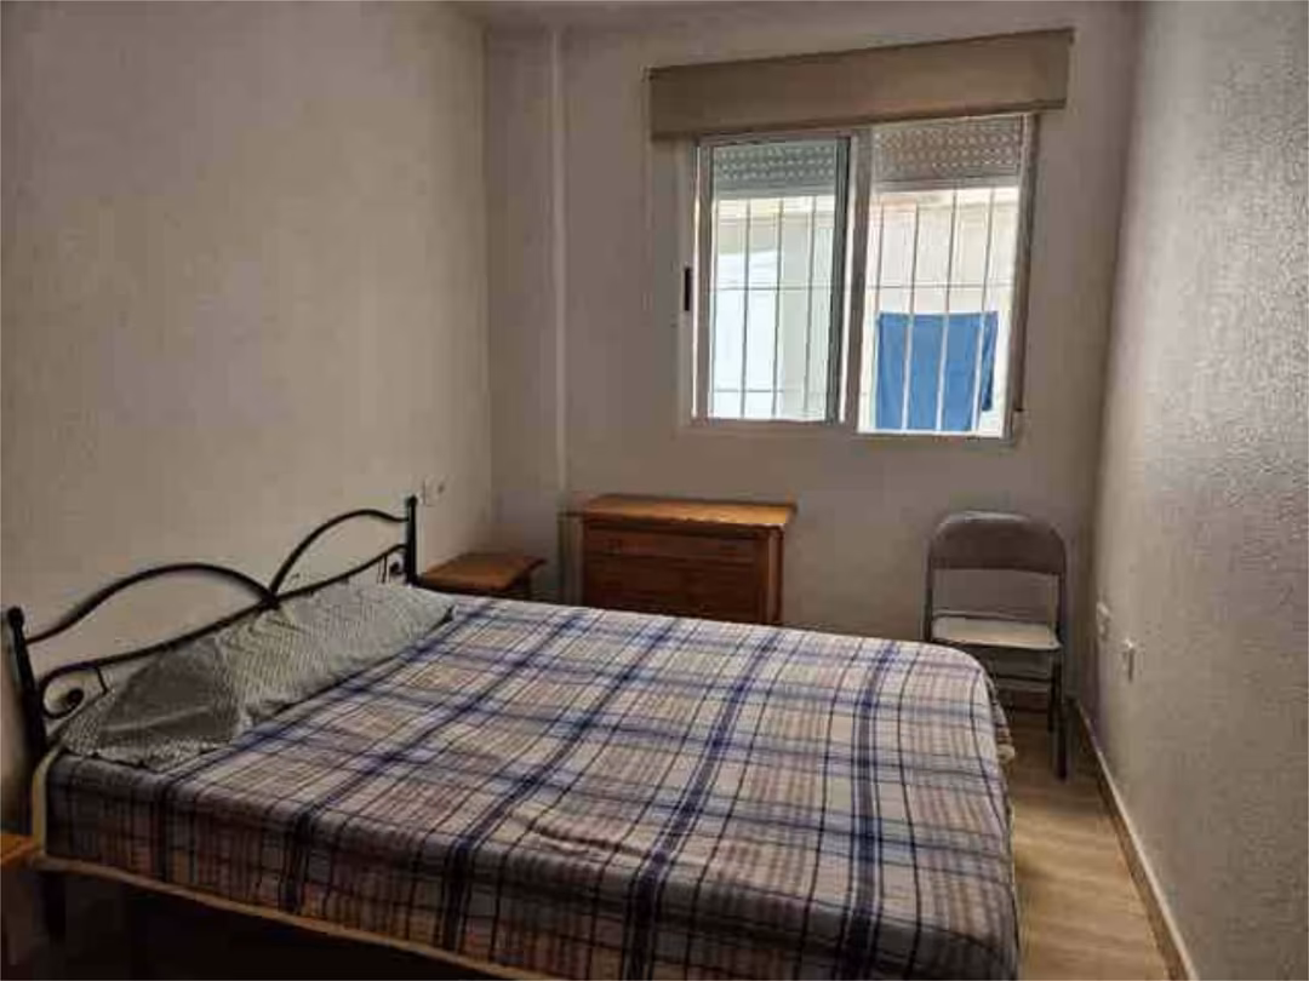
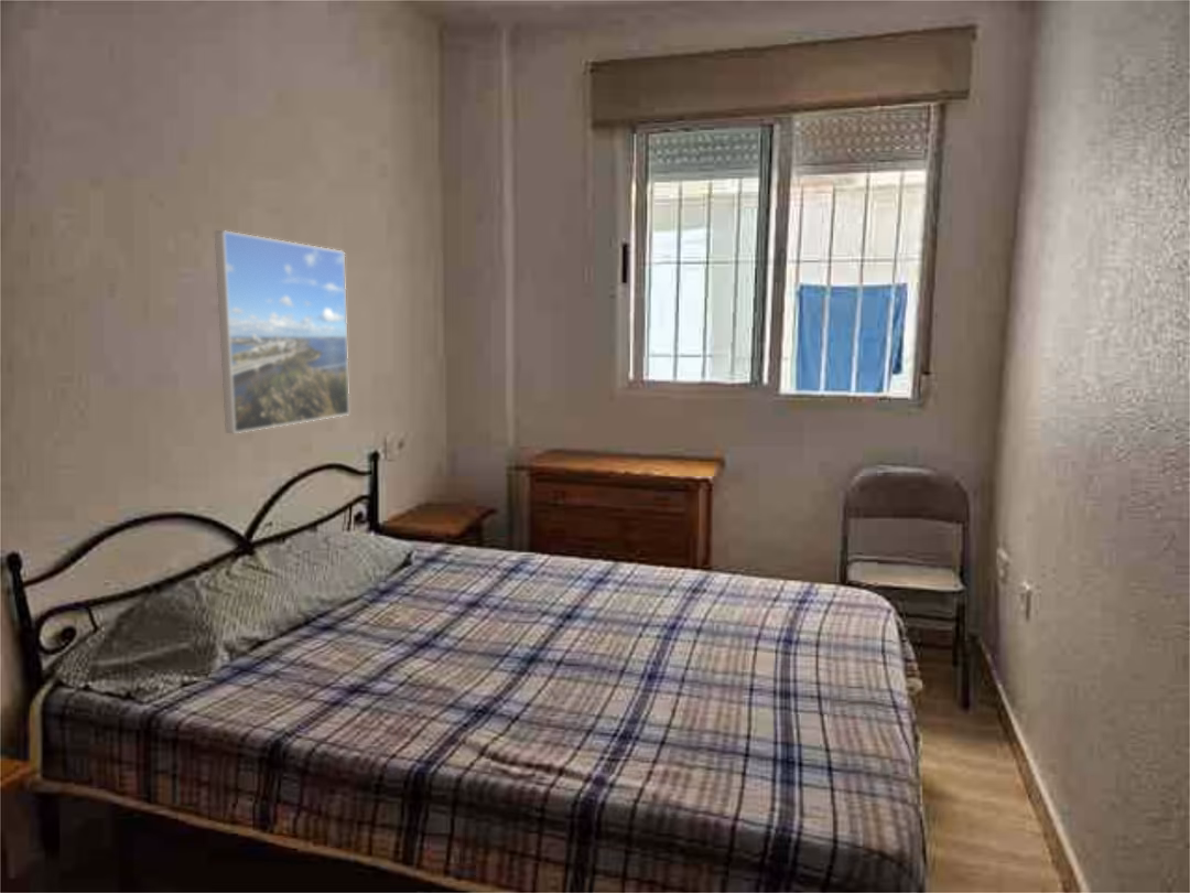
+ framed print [214,229,350,434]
